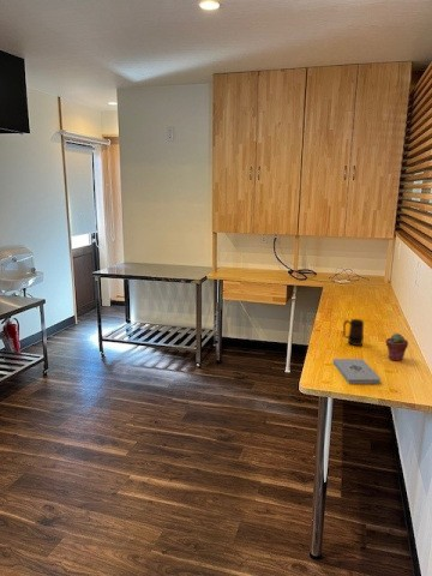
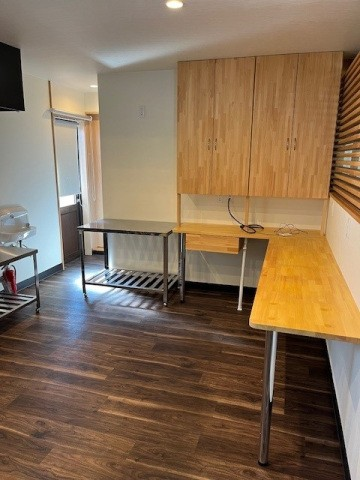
- mug [342,318,365,347]
- notepad [331,358,382,385]
- potted succulent [385,332,409,362]
